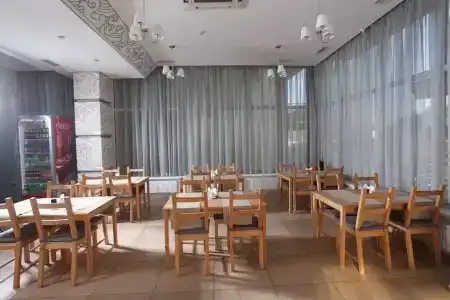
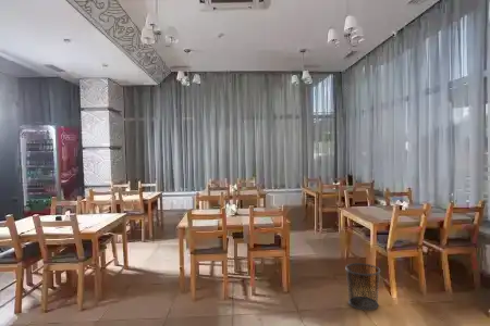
+ waste bin [344,262,382,311]
